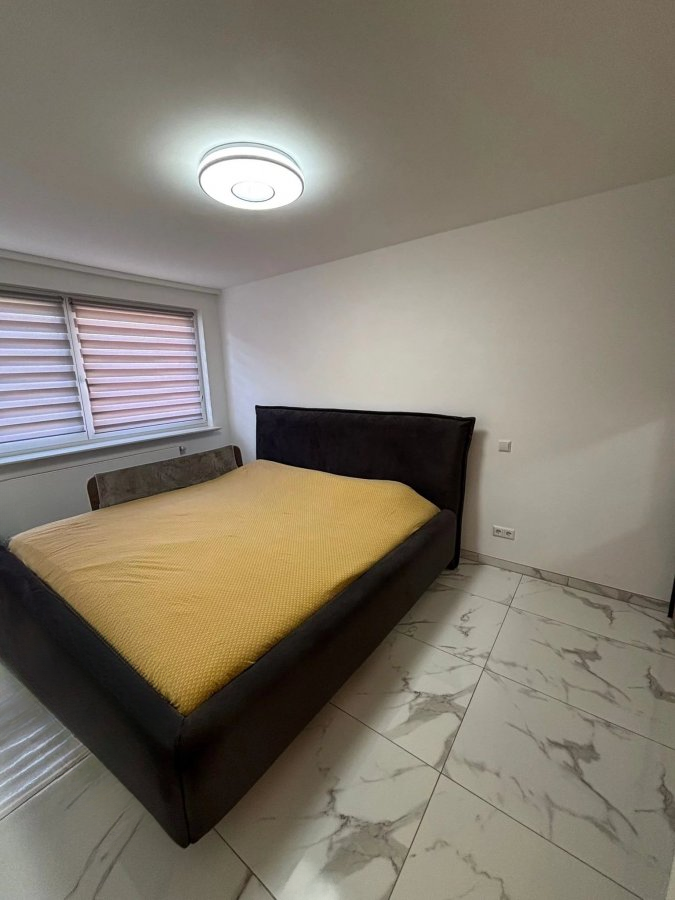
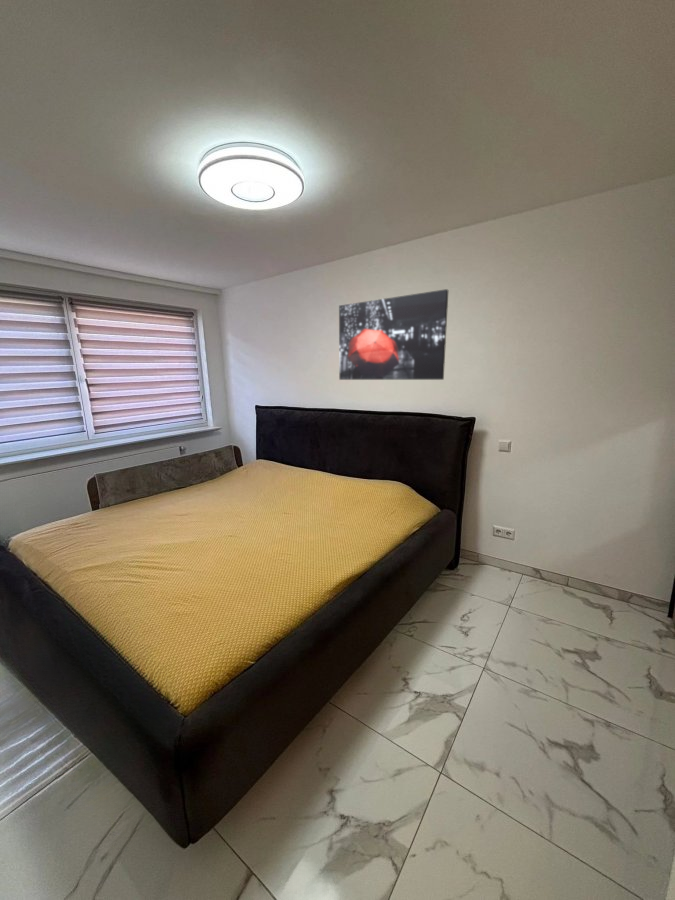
+ wall art [338,288,449,381]
